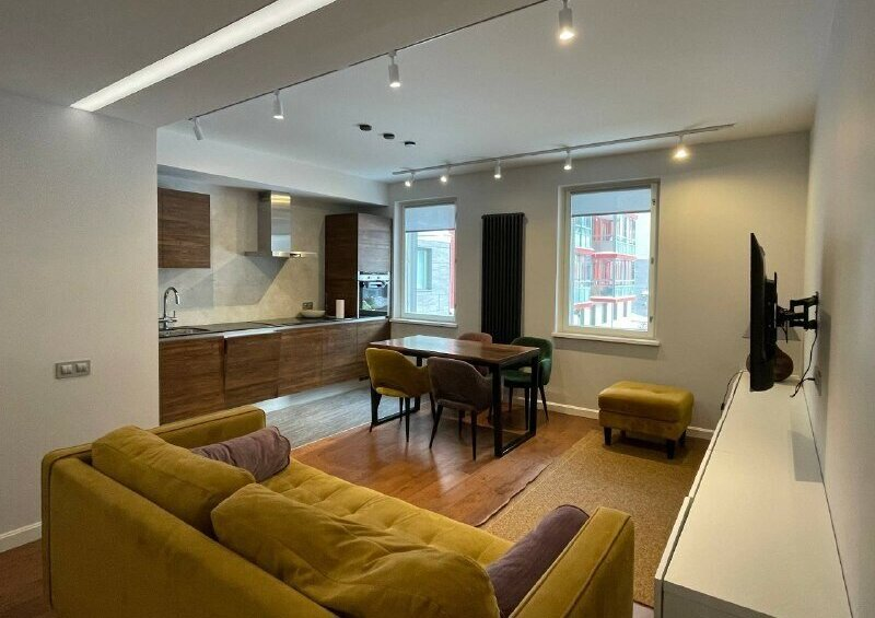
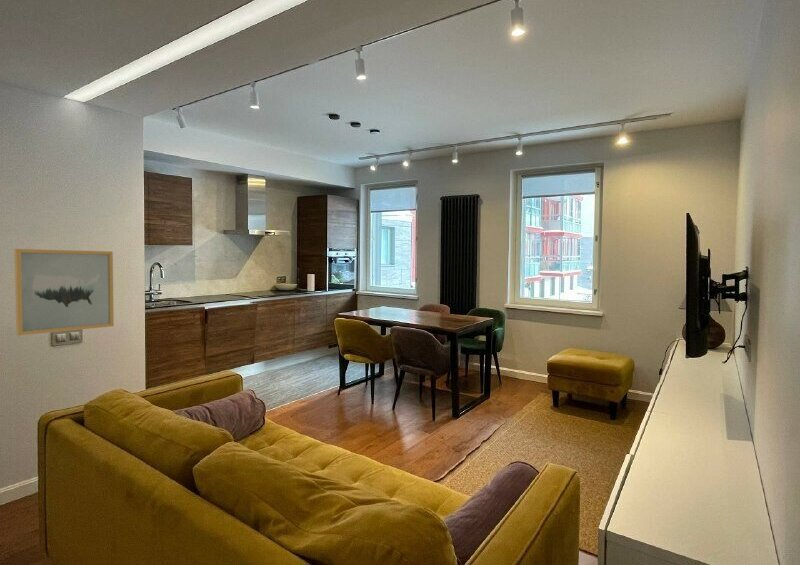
+ wall art [13,248,115,336]
